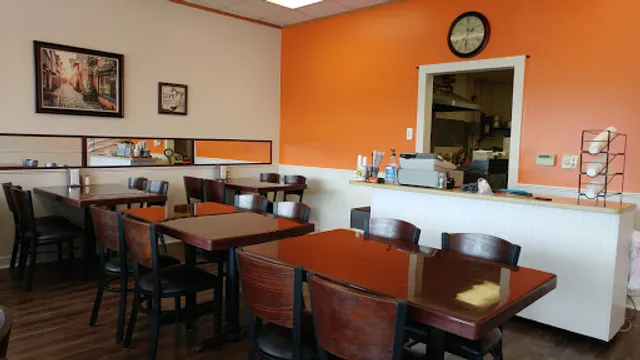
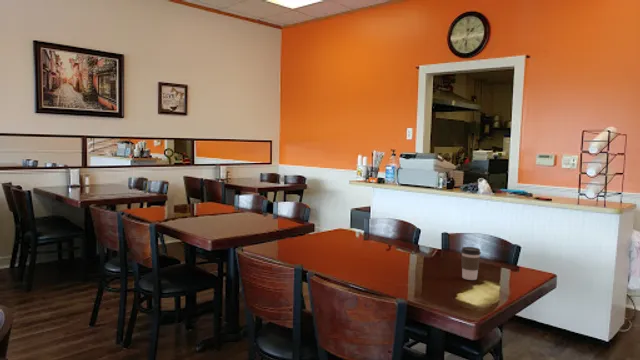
+ coffee cup [460,246,482,281]
